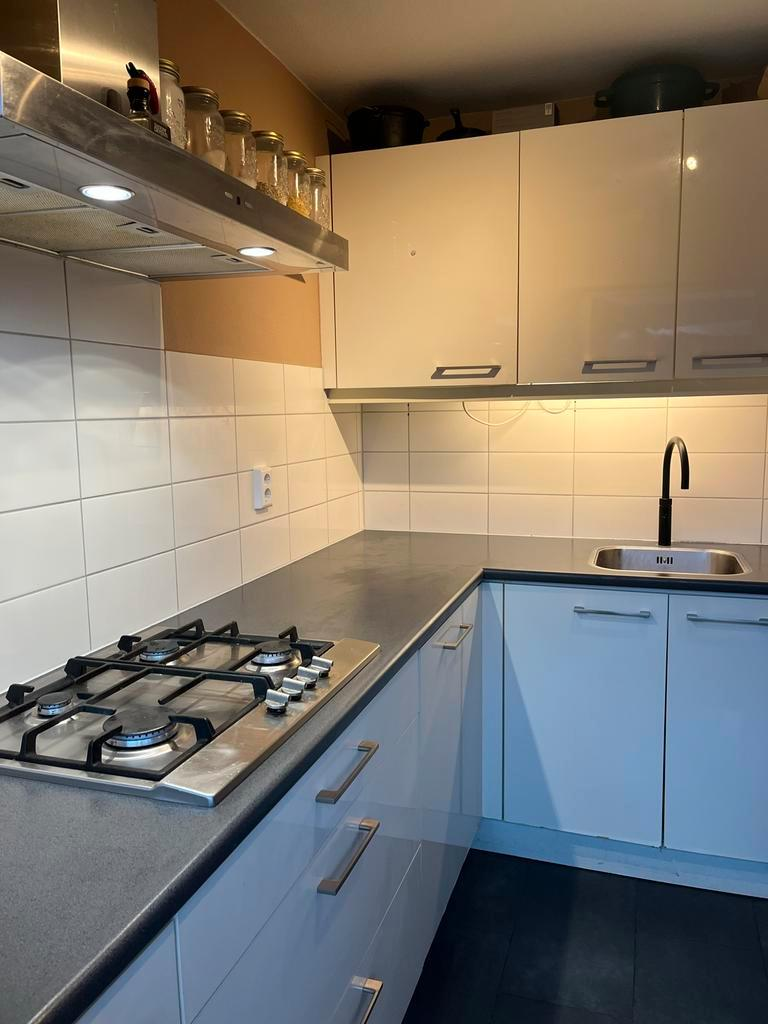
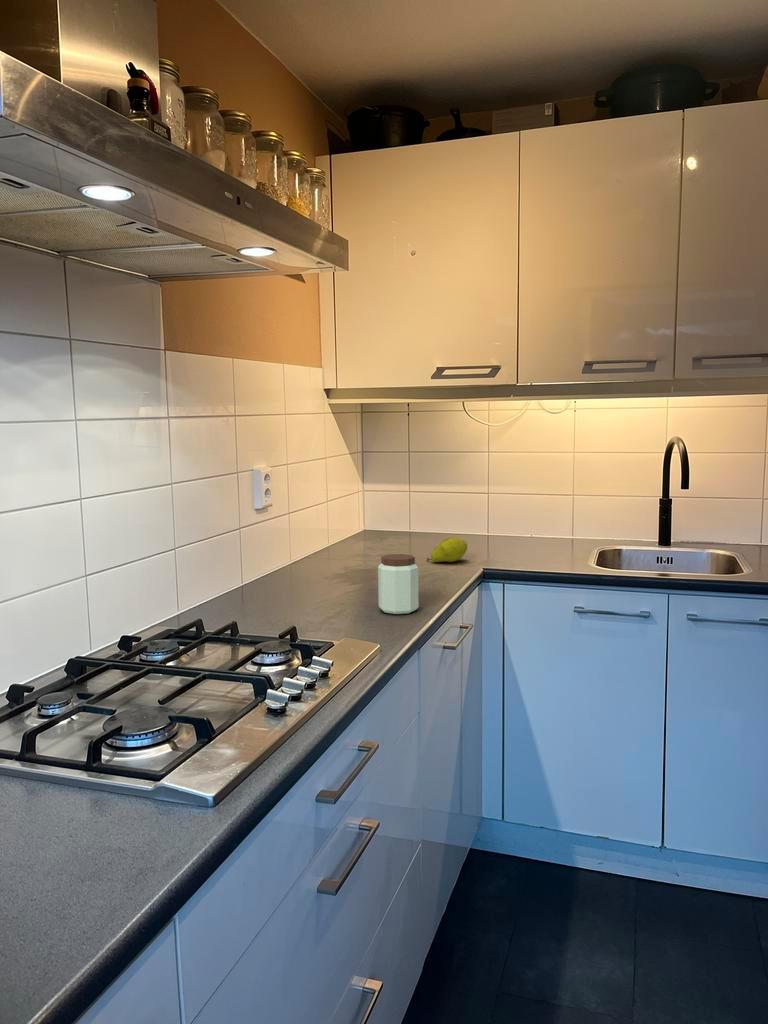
+ peanut butter [377,553,419,615]
+ fruit [426,536,468,563]
